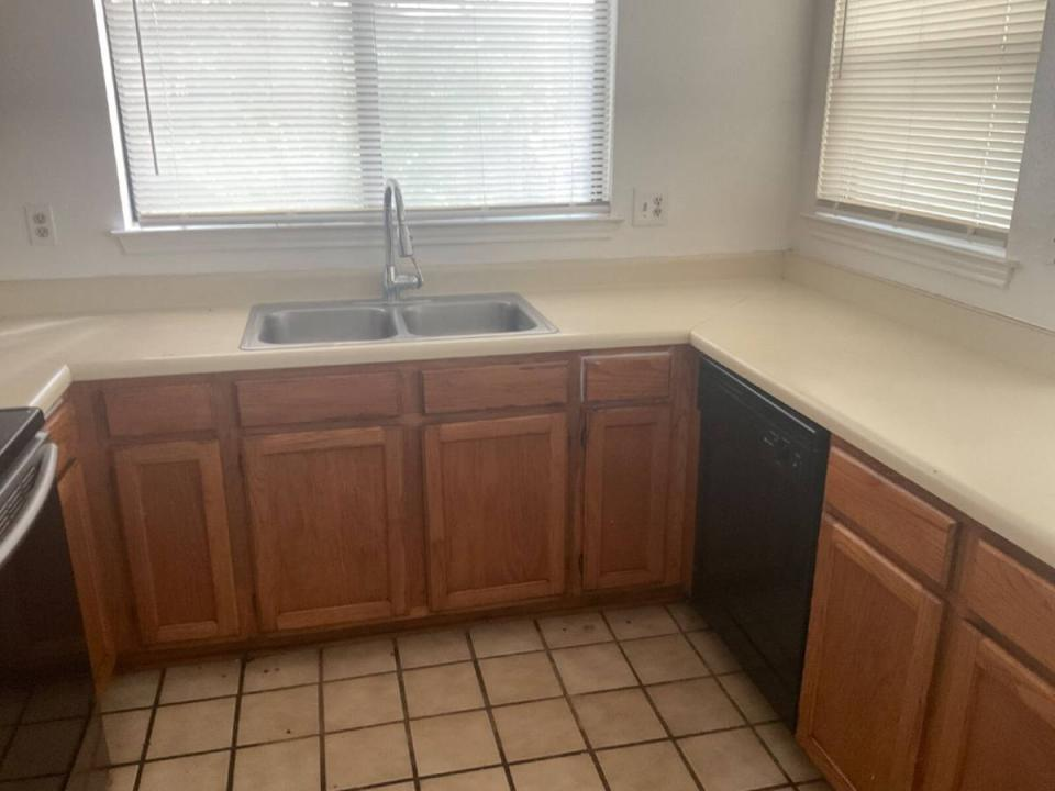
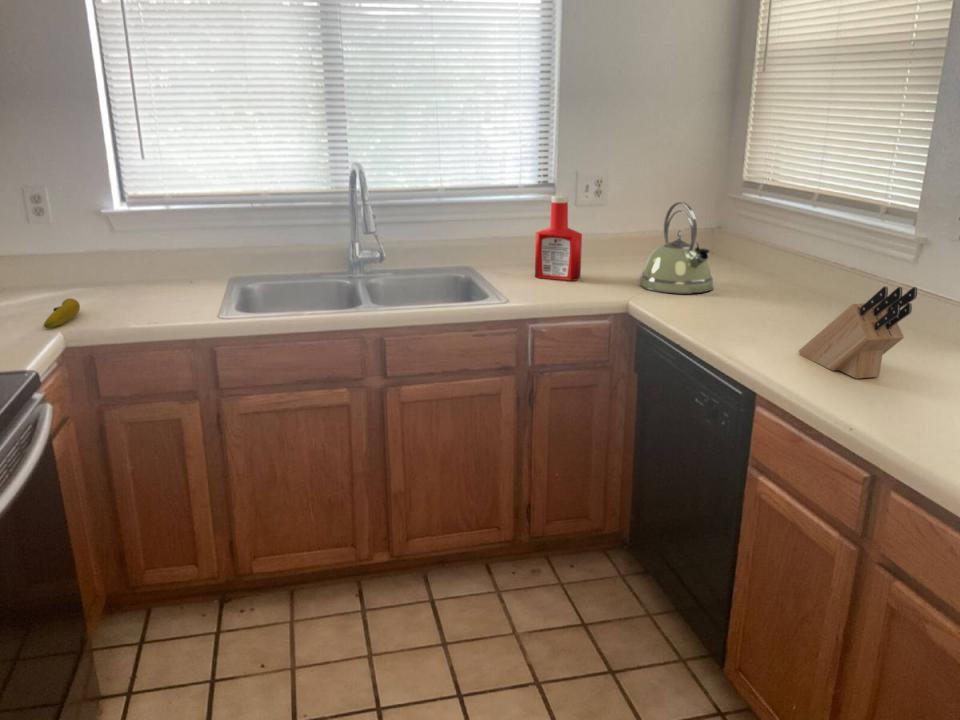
+ kettle [638,201,715,295]
+ fruit [43,297,81,329]
+ soap bottle [534,195,583,282]
+ knife block [798,285,918,380]
